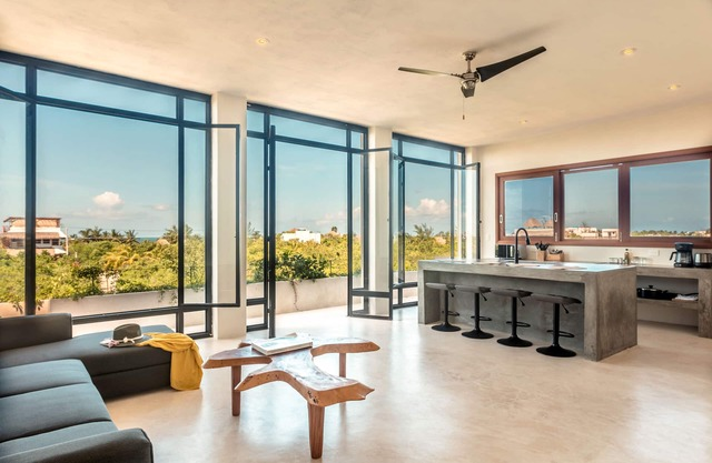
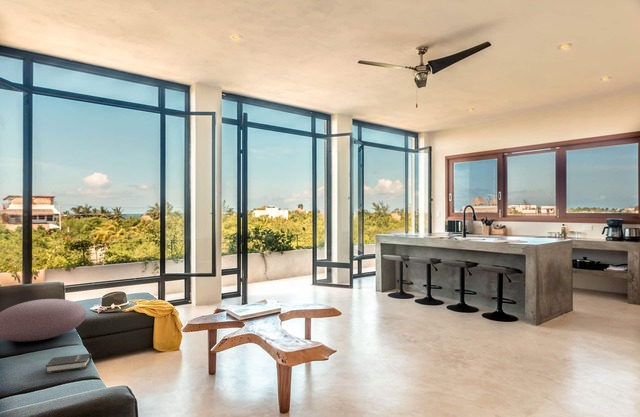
+ cushion [0,298,87,342]
+ hardback book [45,352,92,375]
